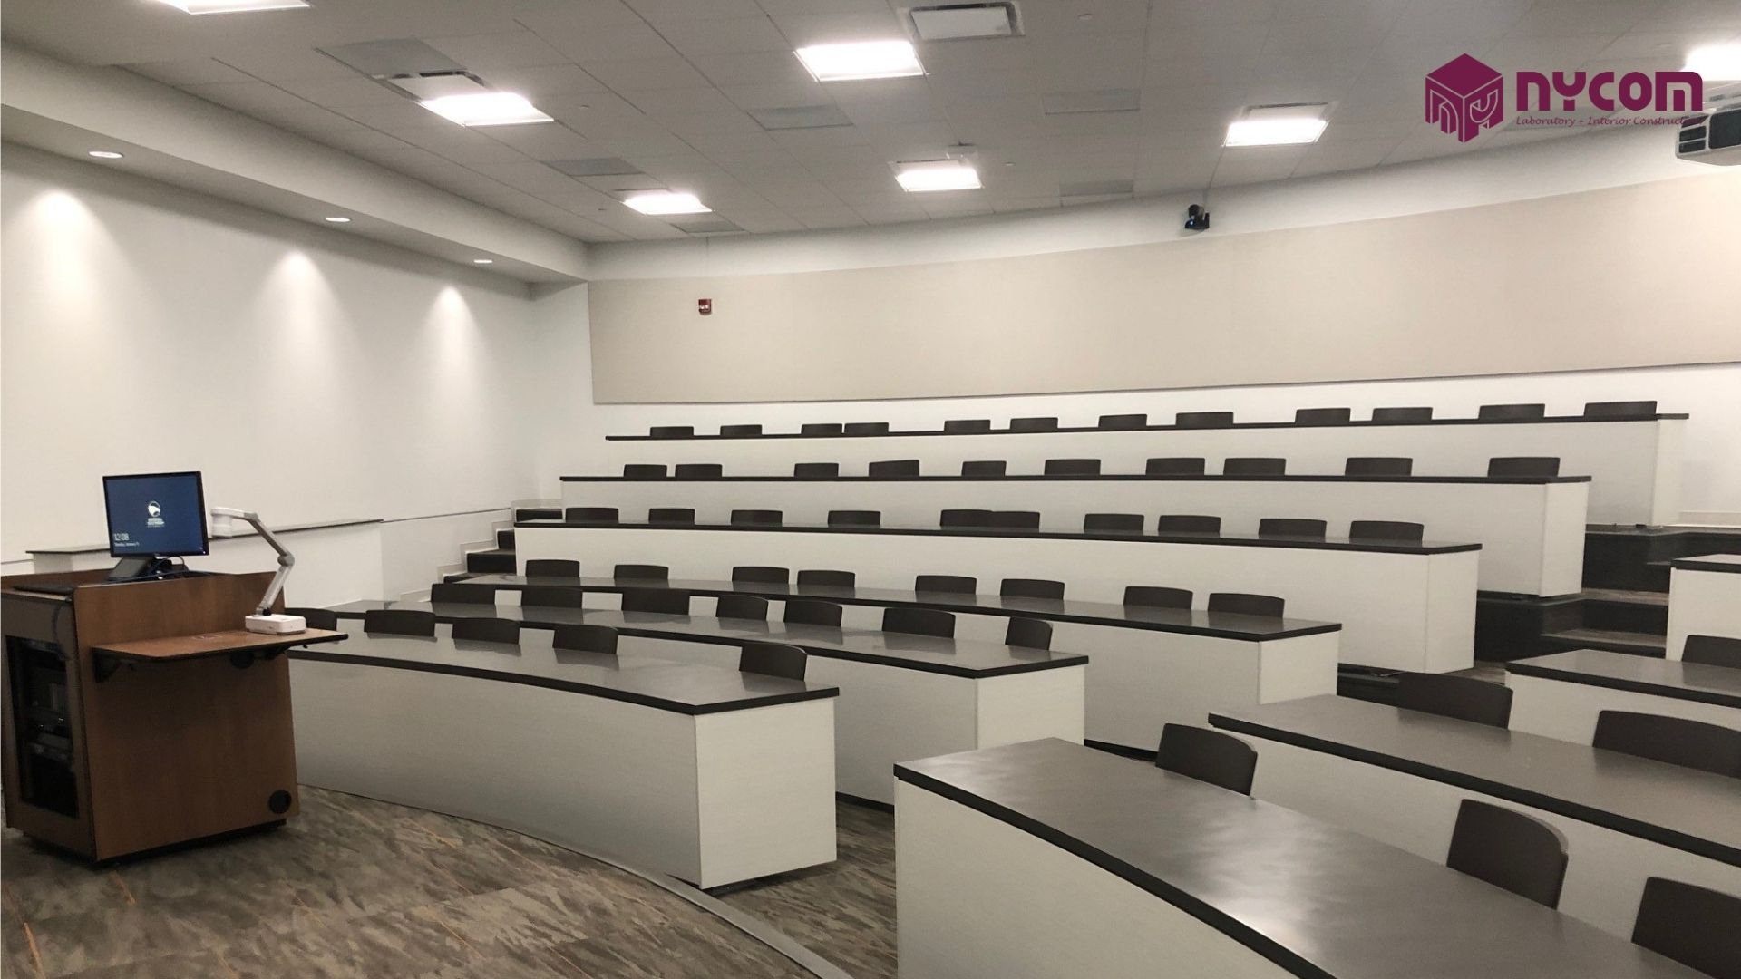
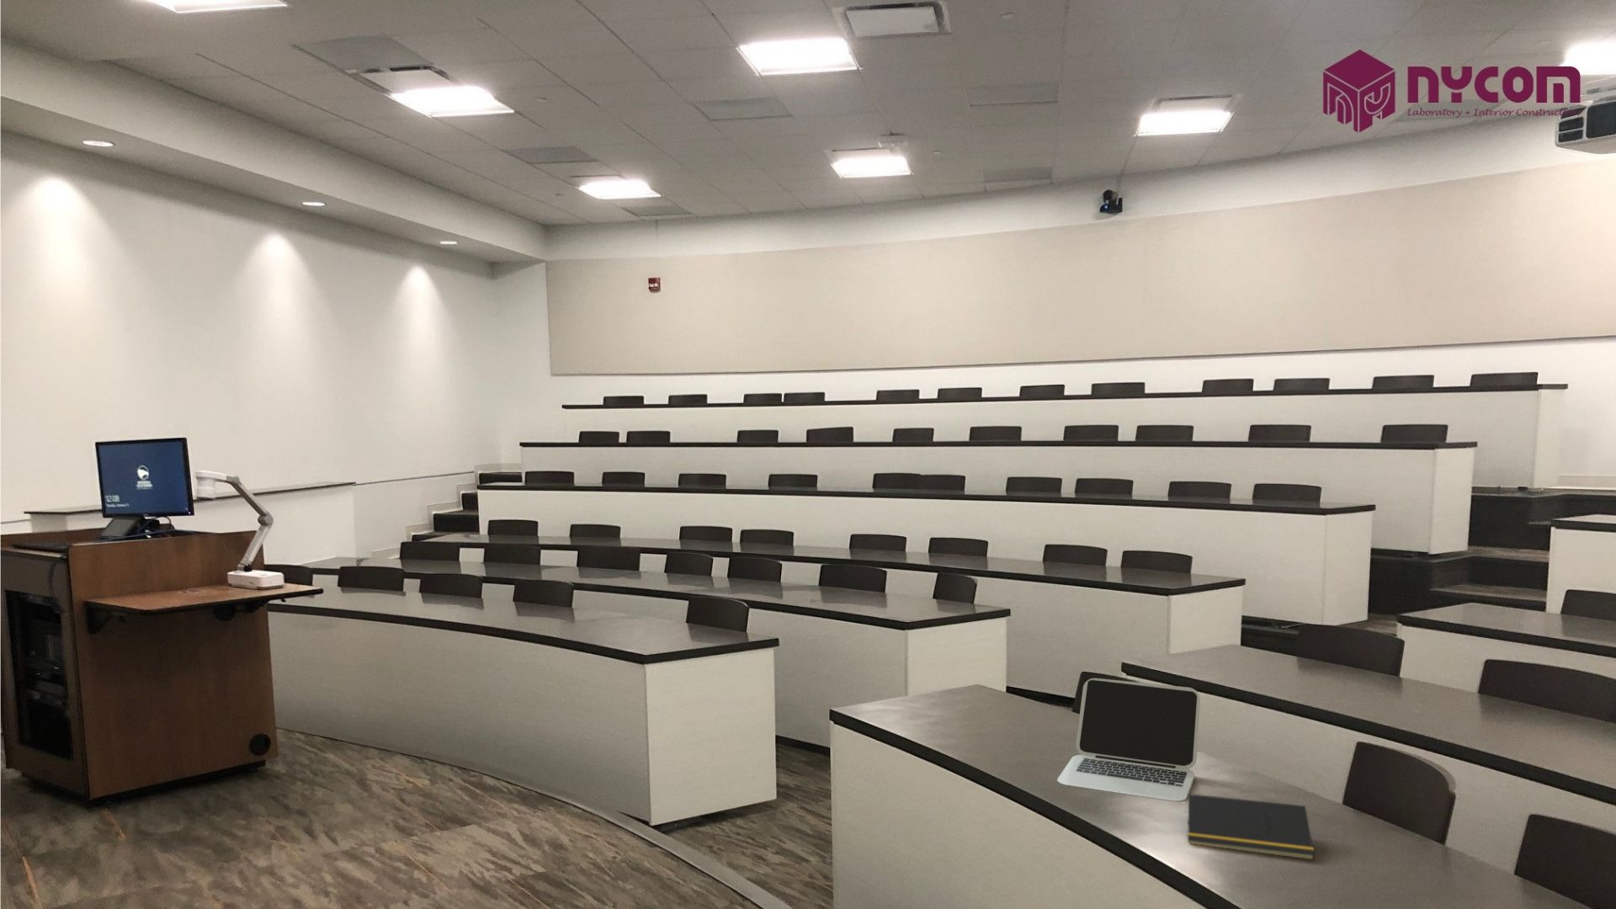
+ notepad [1184,792,1315,861]
+ laptop [1057,677,1201,802]
